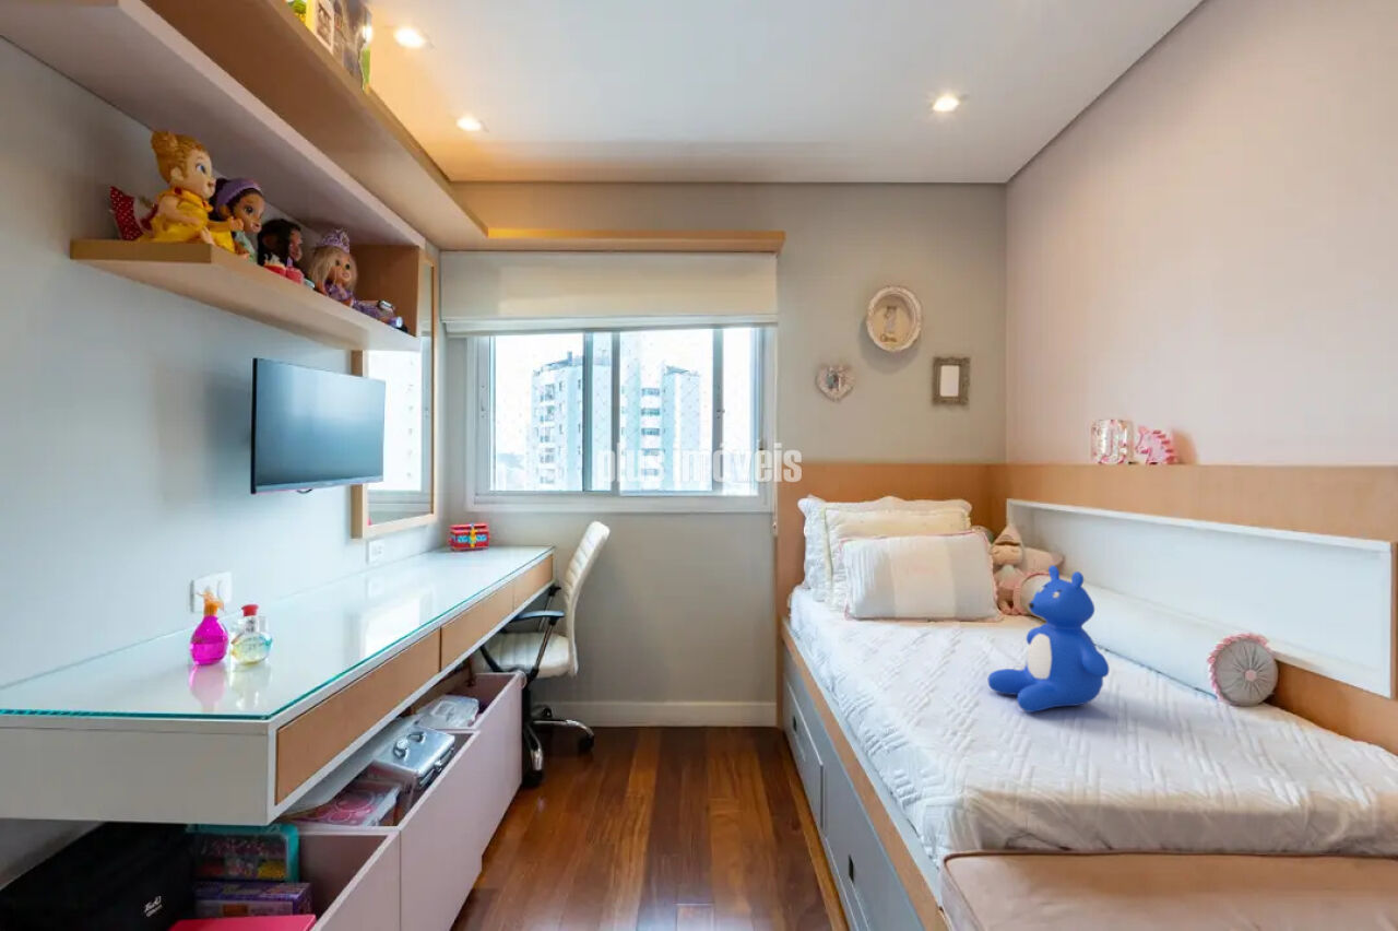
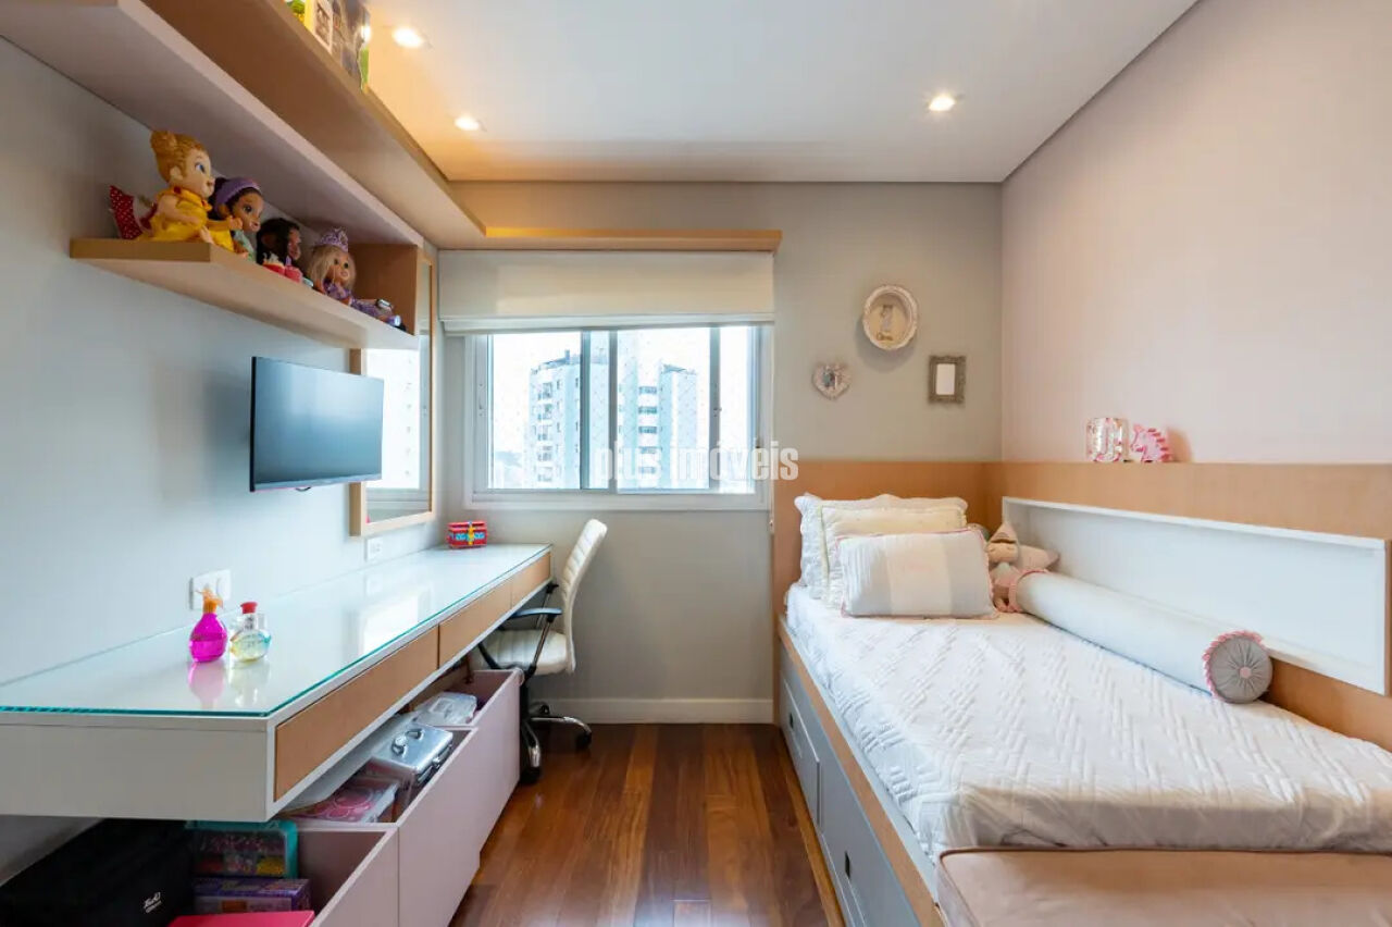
- teddy bear [987,564,1111,714]
